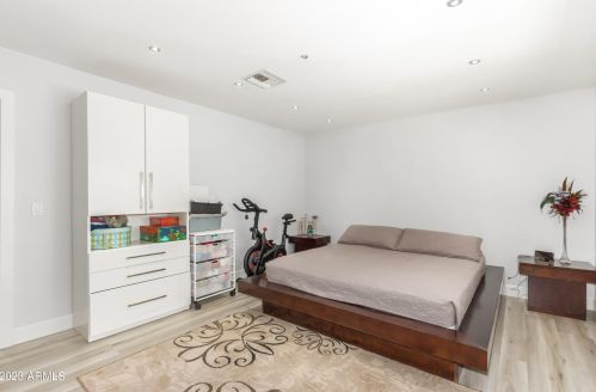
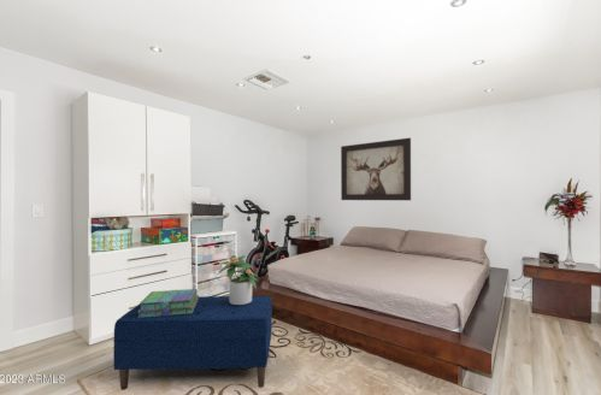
+ bench [112,295,273,391]
+ wall art [340,137,412,201]
+ potted plant [217,254,259,305]
+ stack of books [137,288,200,318]
